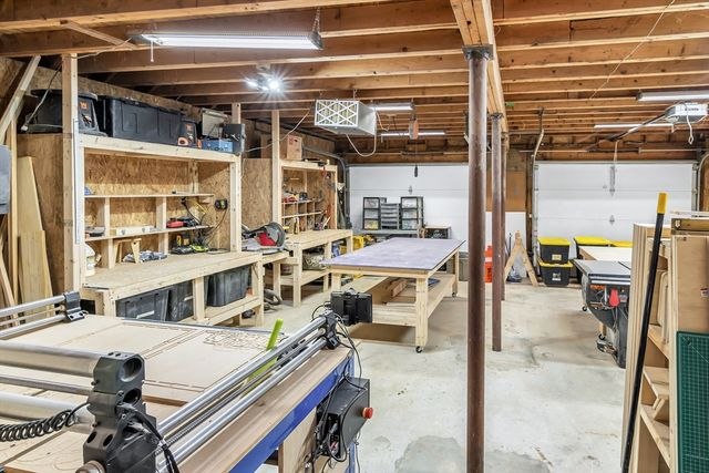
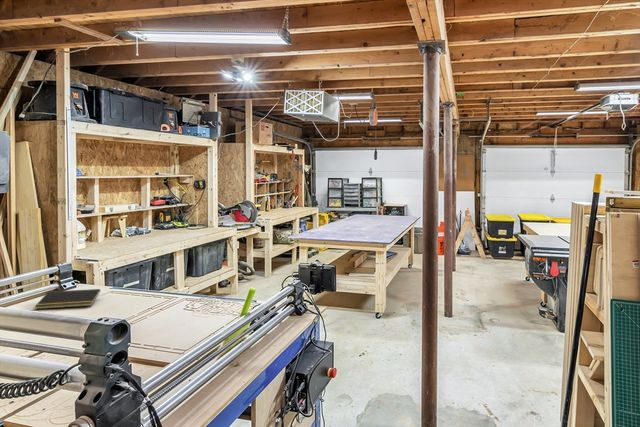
+ notepad [34,288,101,310]
